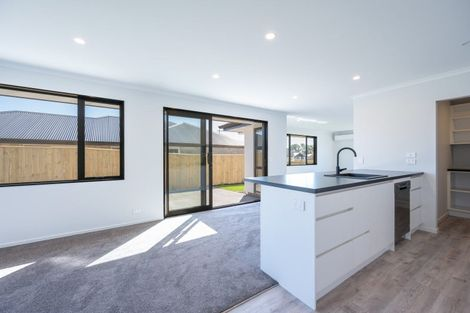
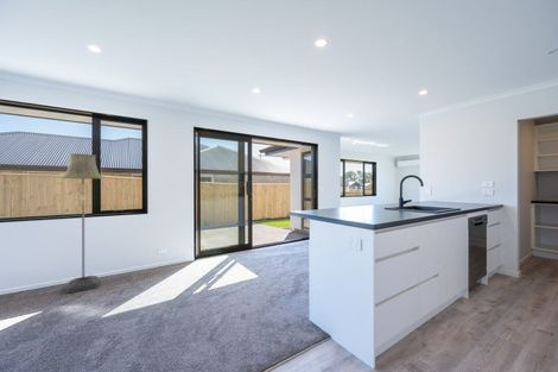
+ floor lamp [59,152,104,295]
